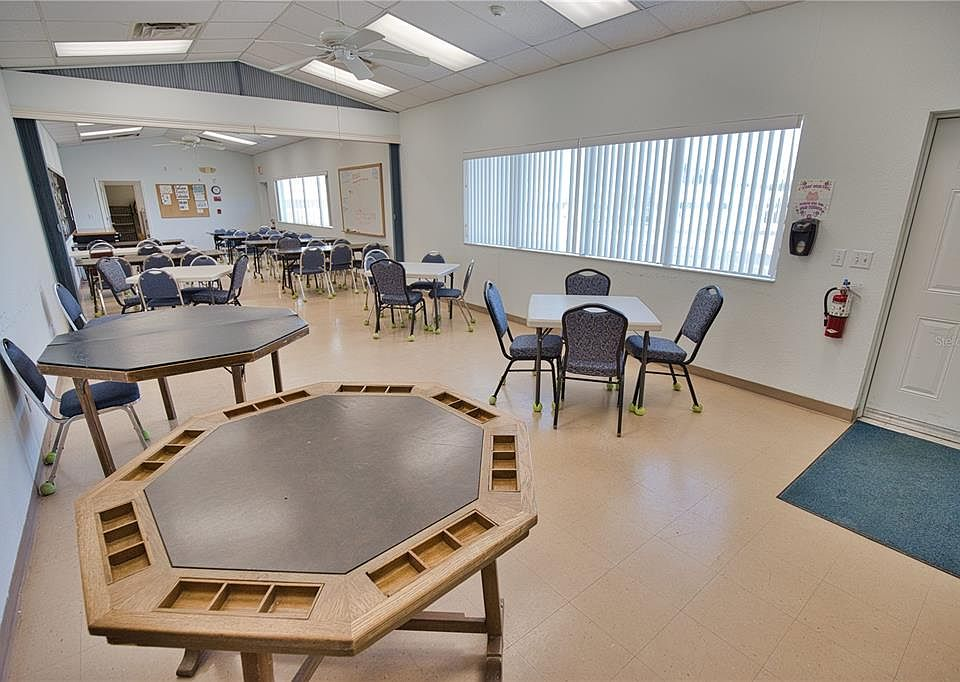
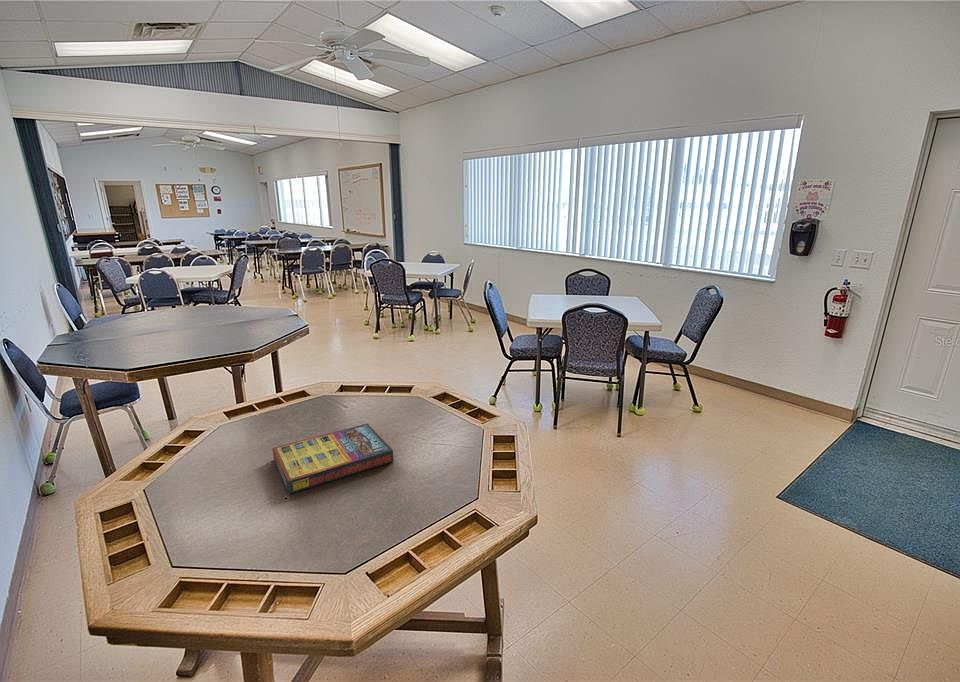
+ game compilation box [271,422,394,495]
